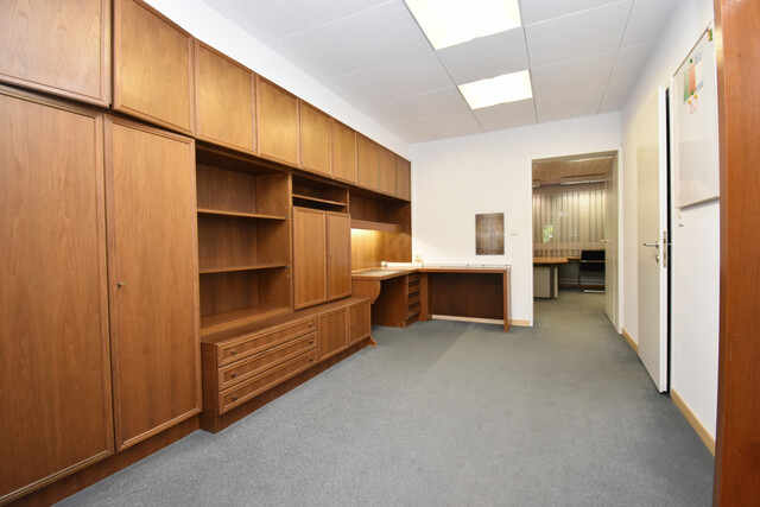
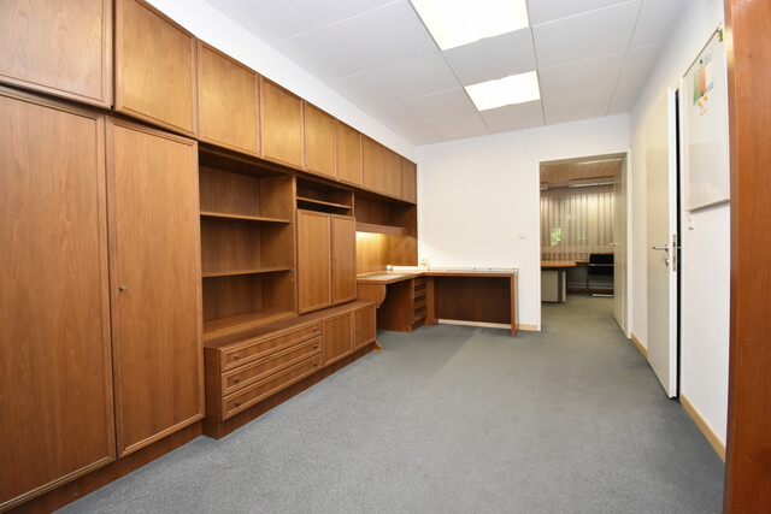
- wall art [474,211,506,256]
